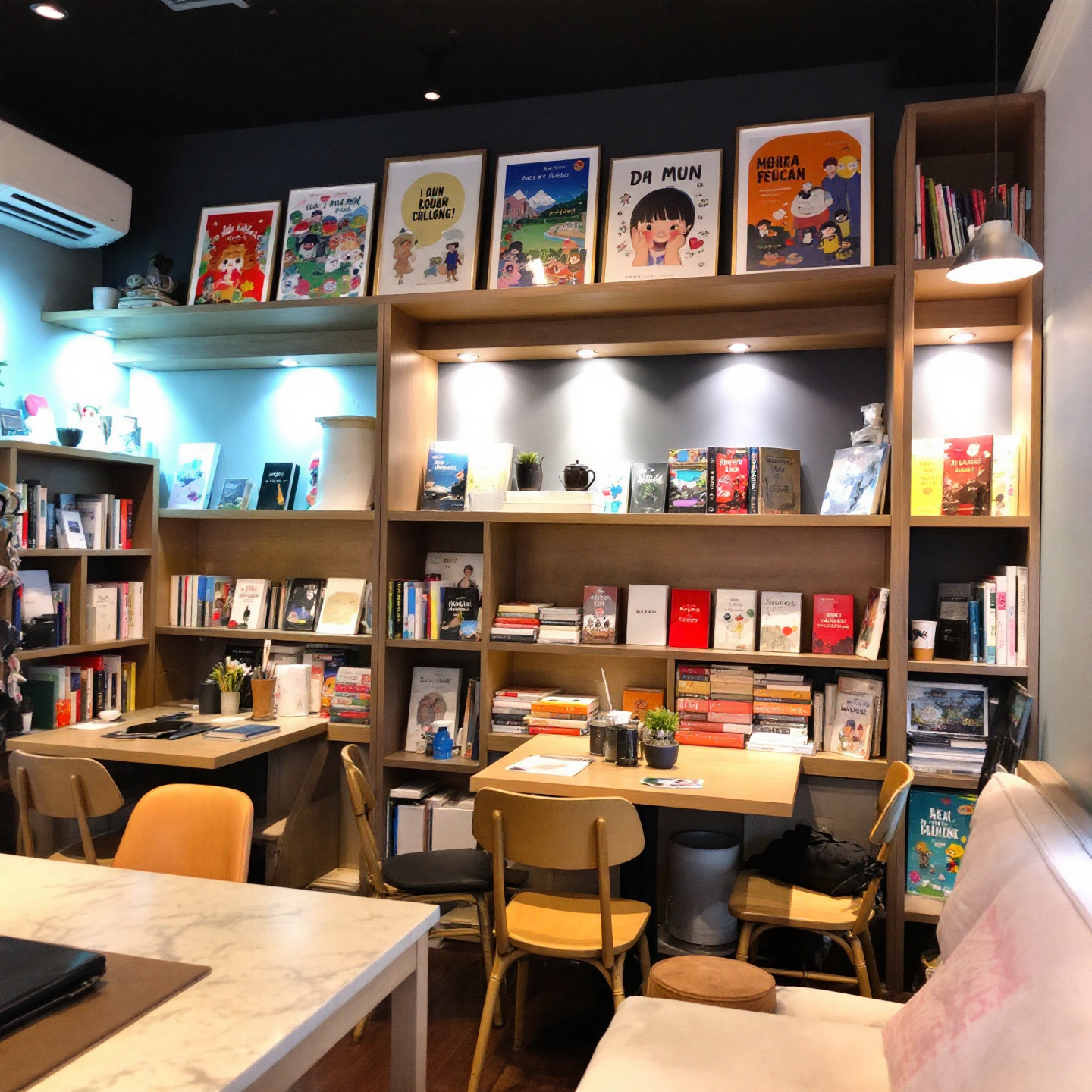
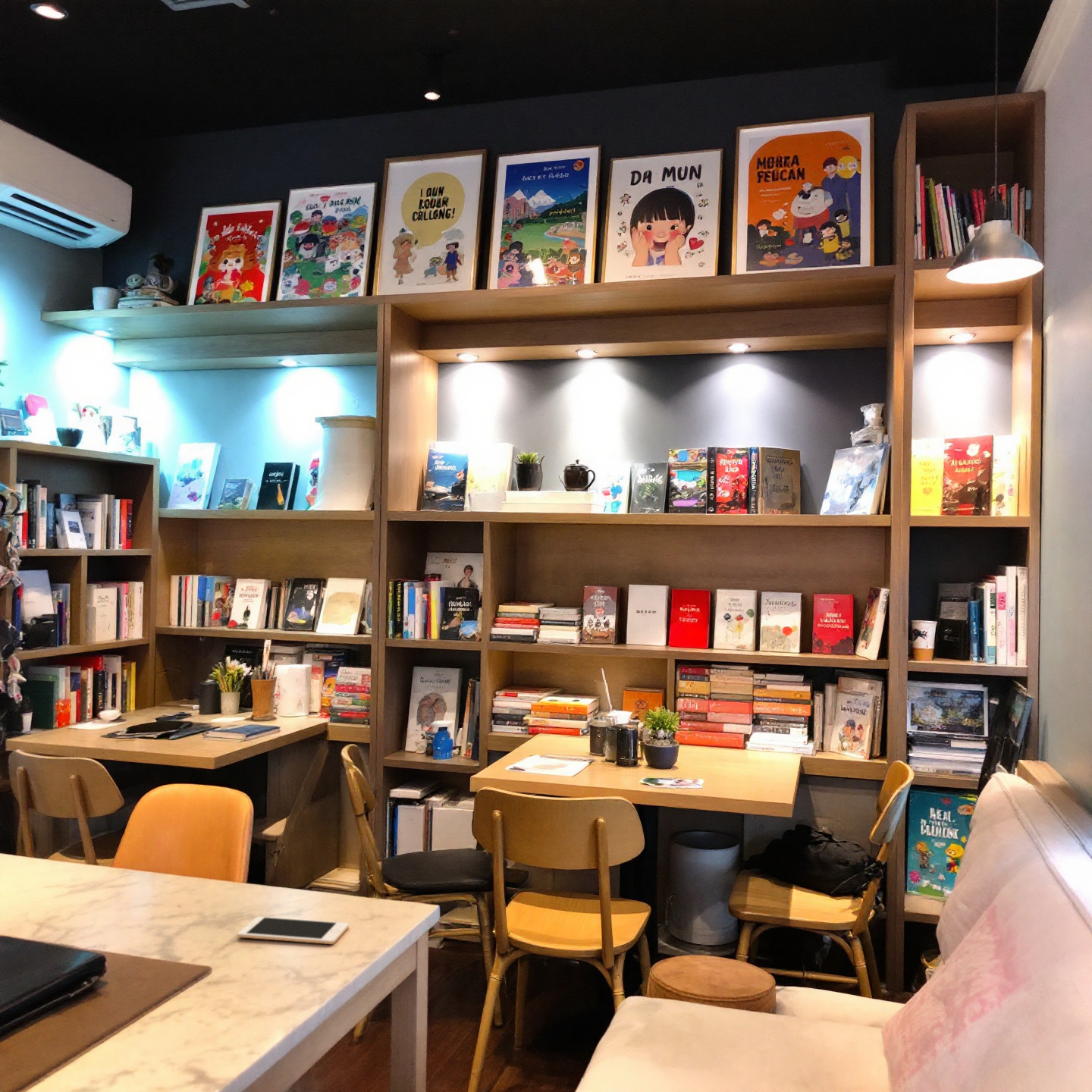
+ cell phone [237,916,350,945]
